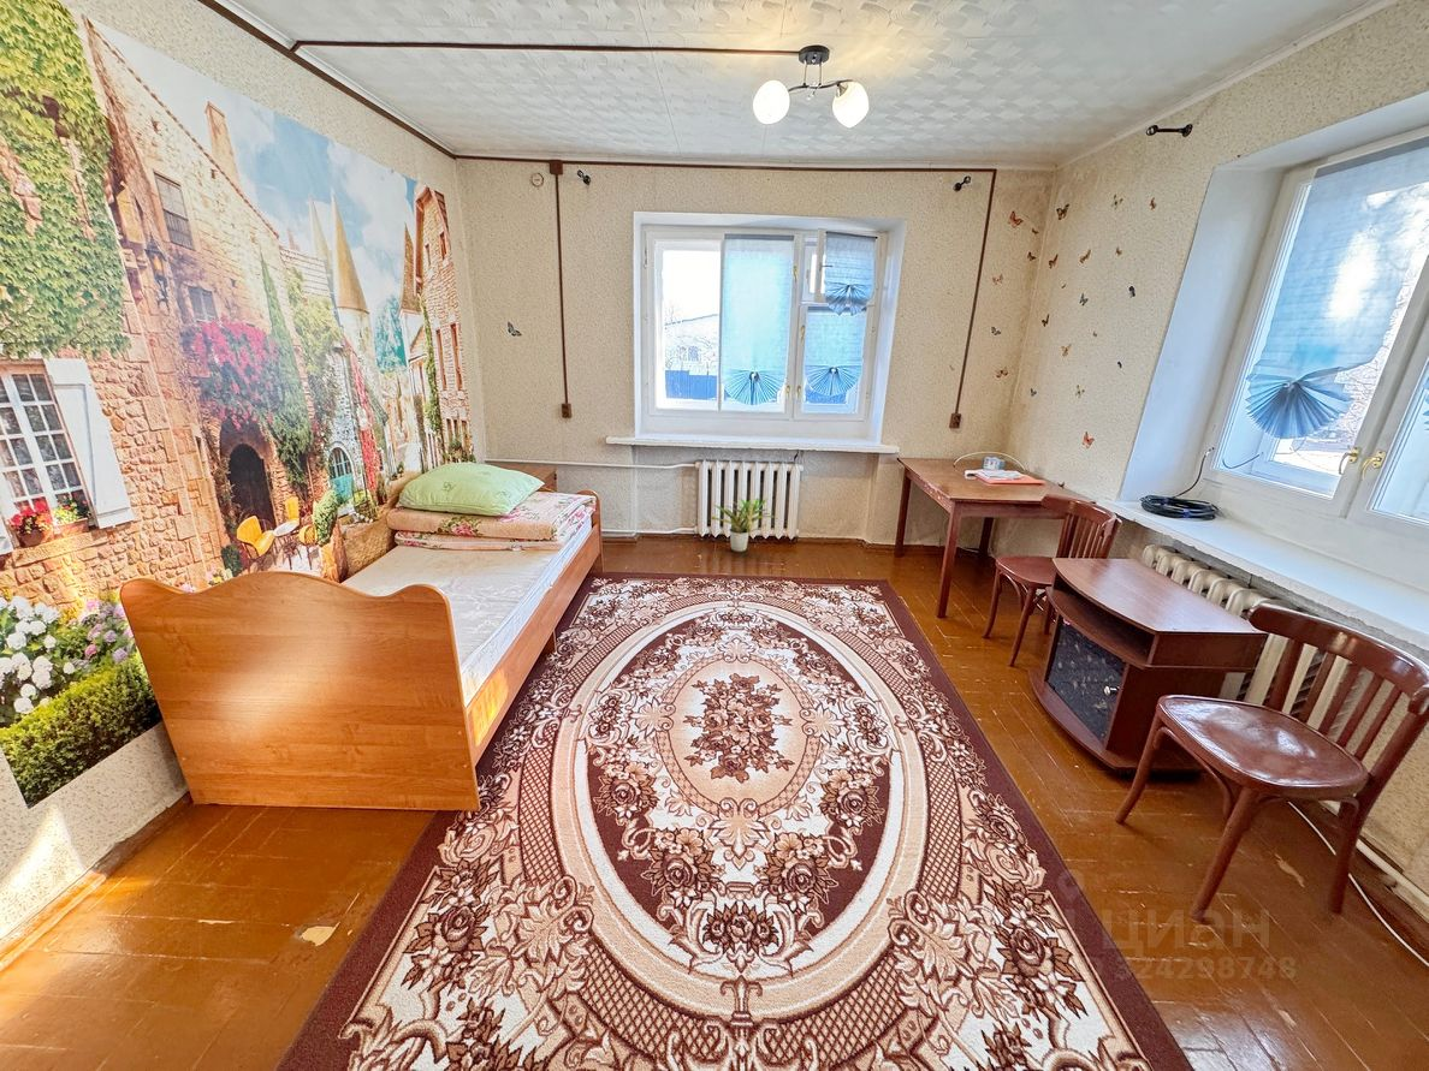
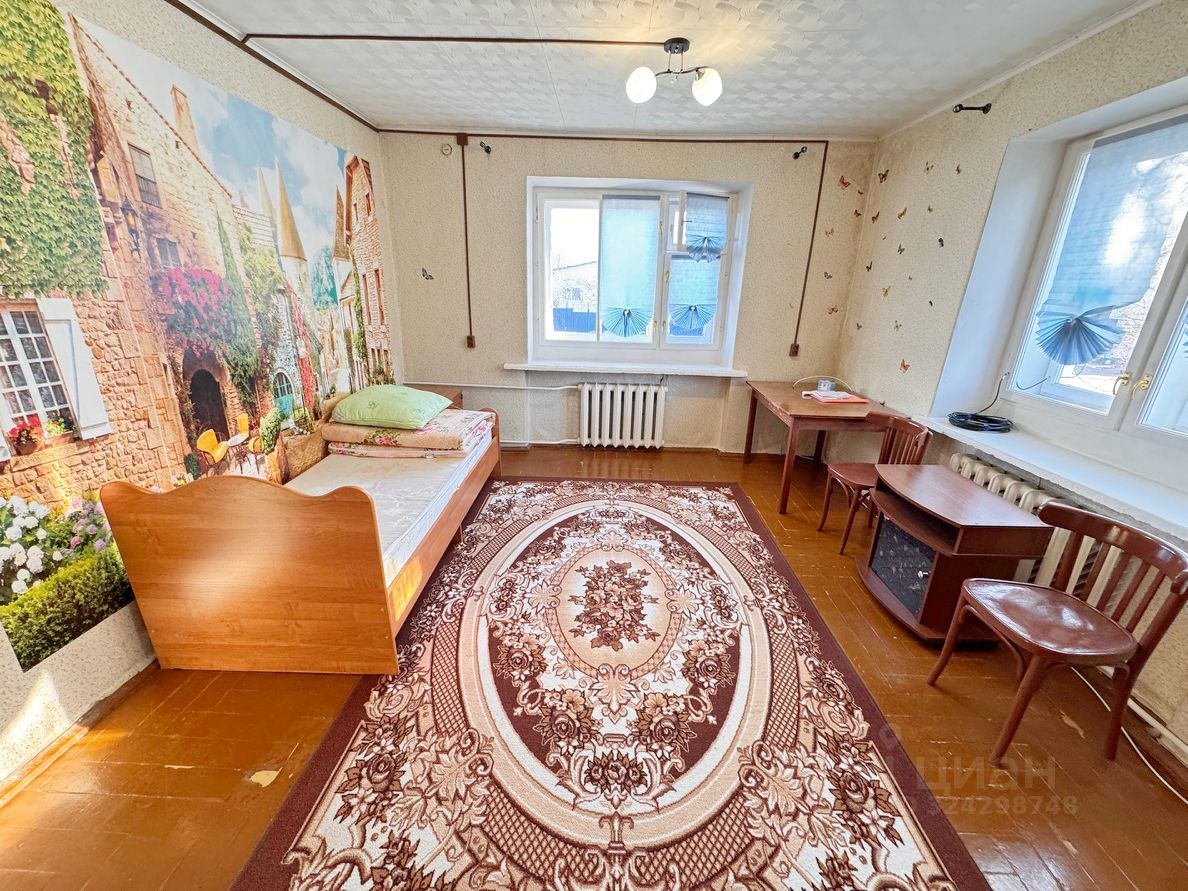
- potted plant [710,498,779,553]
